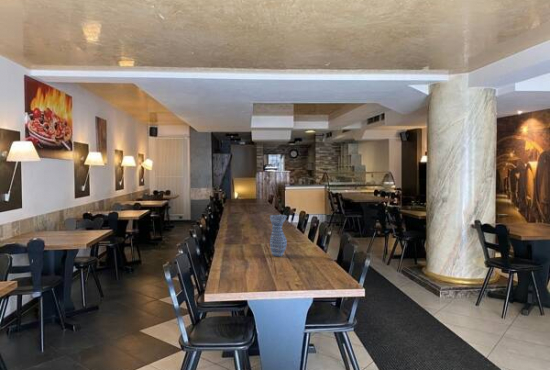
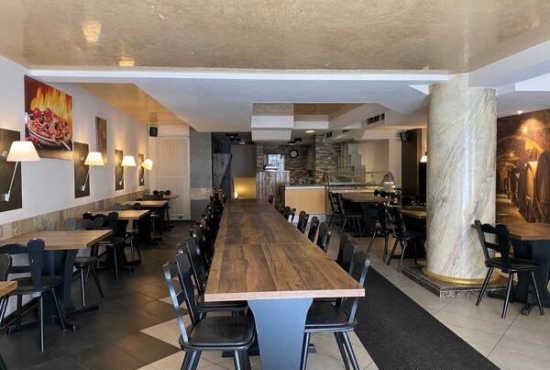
- vase [269,214,288,257]
